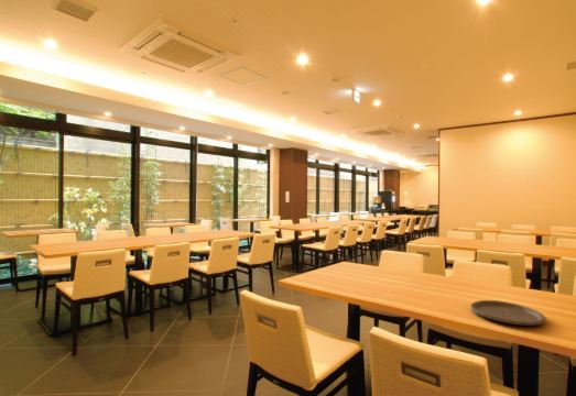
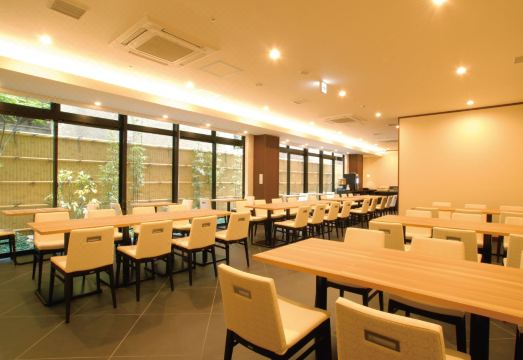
- plate [469,299,547,327]
